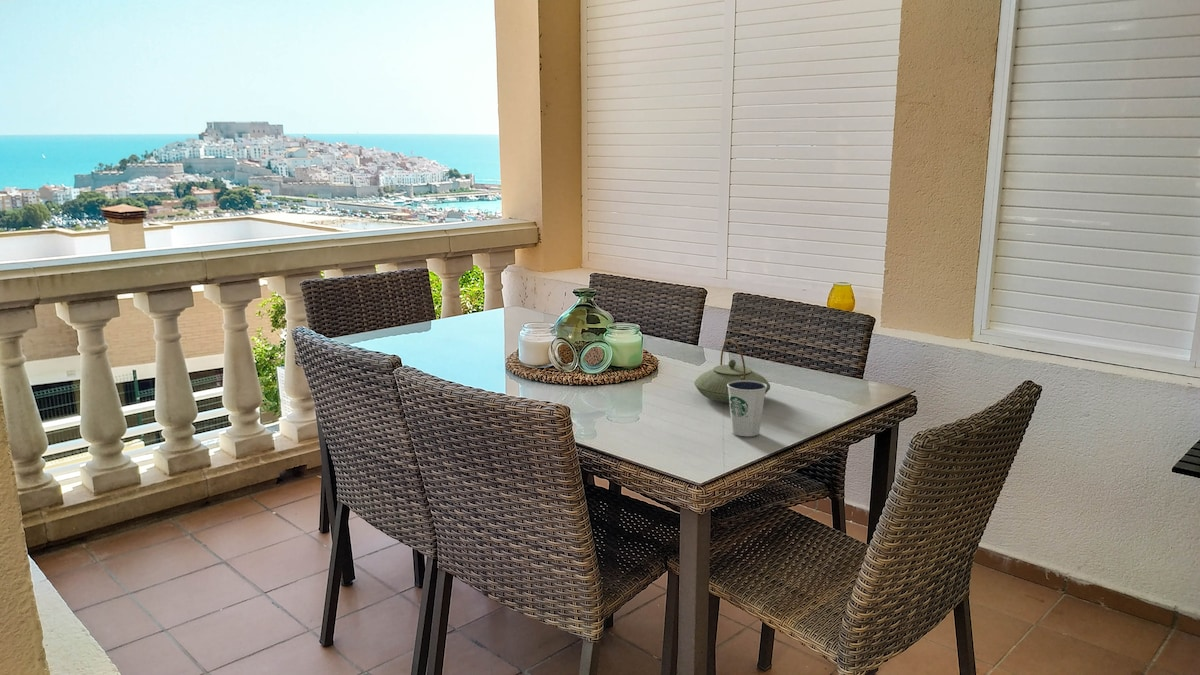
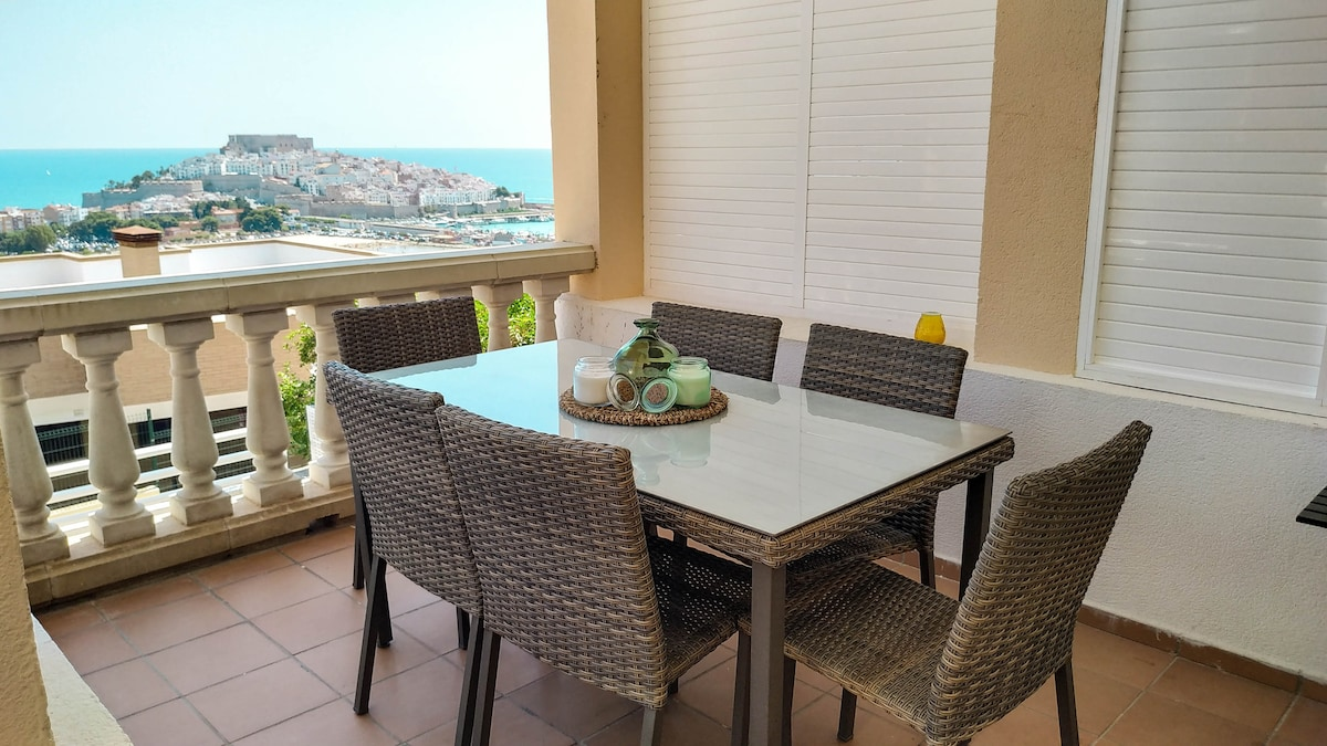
- dixie cup [727,380,767,437]
- teapot [693,338,771,404]
